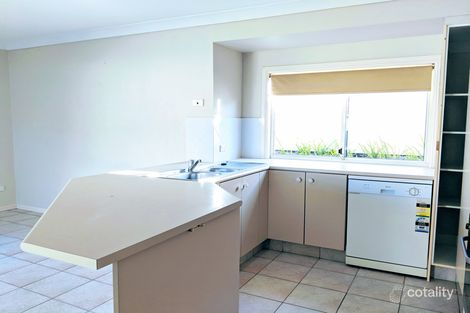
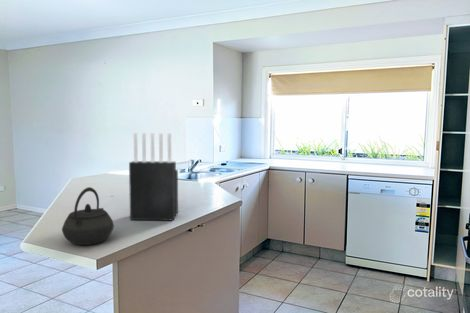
+ knife block [128,132,179,222]
+ kettle [61,186,115,246]
